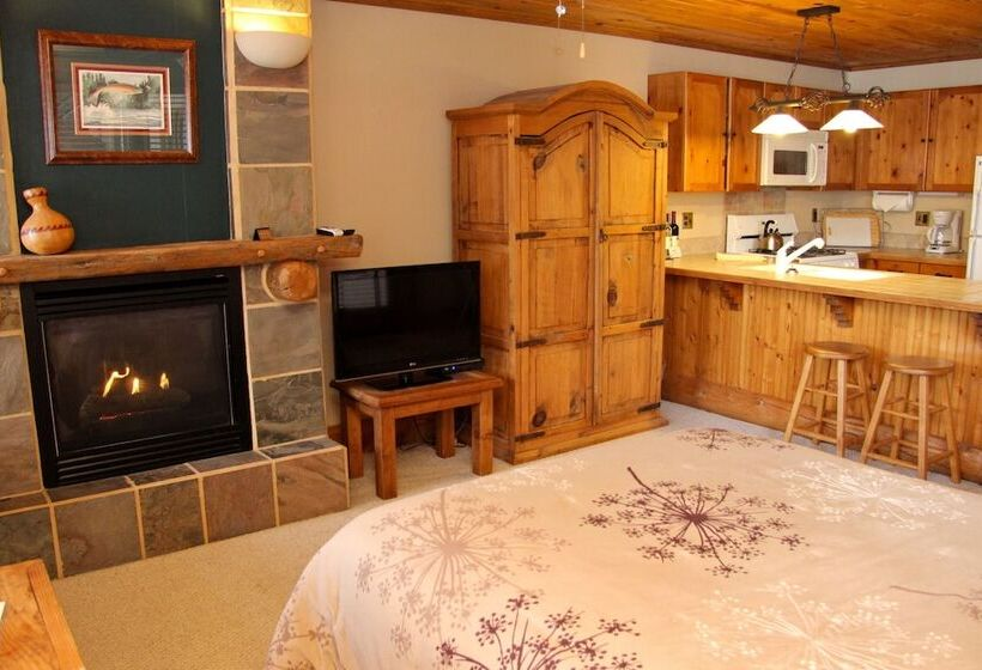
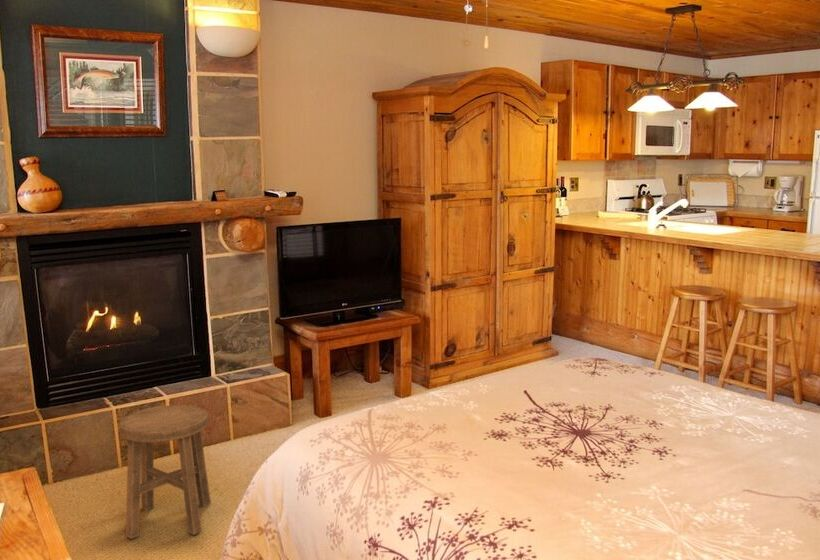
+ stool [118,404,212,540]
